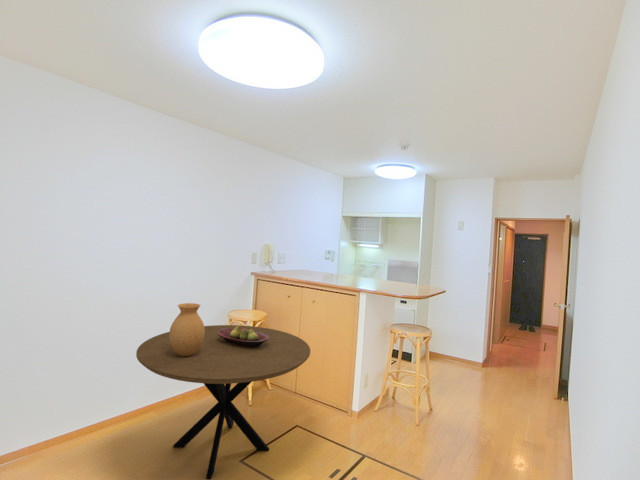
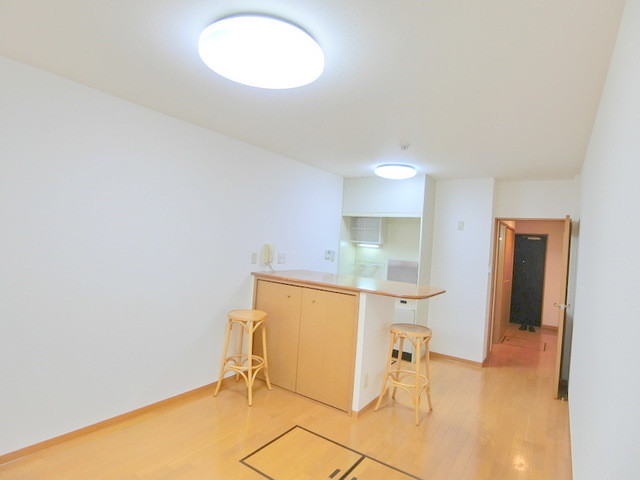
- vase [169,302,205,356]
- dining table [135,324,311,480]
- fruit bowl [217,326,269,348]
